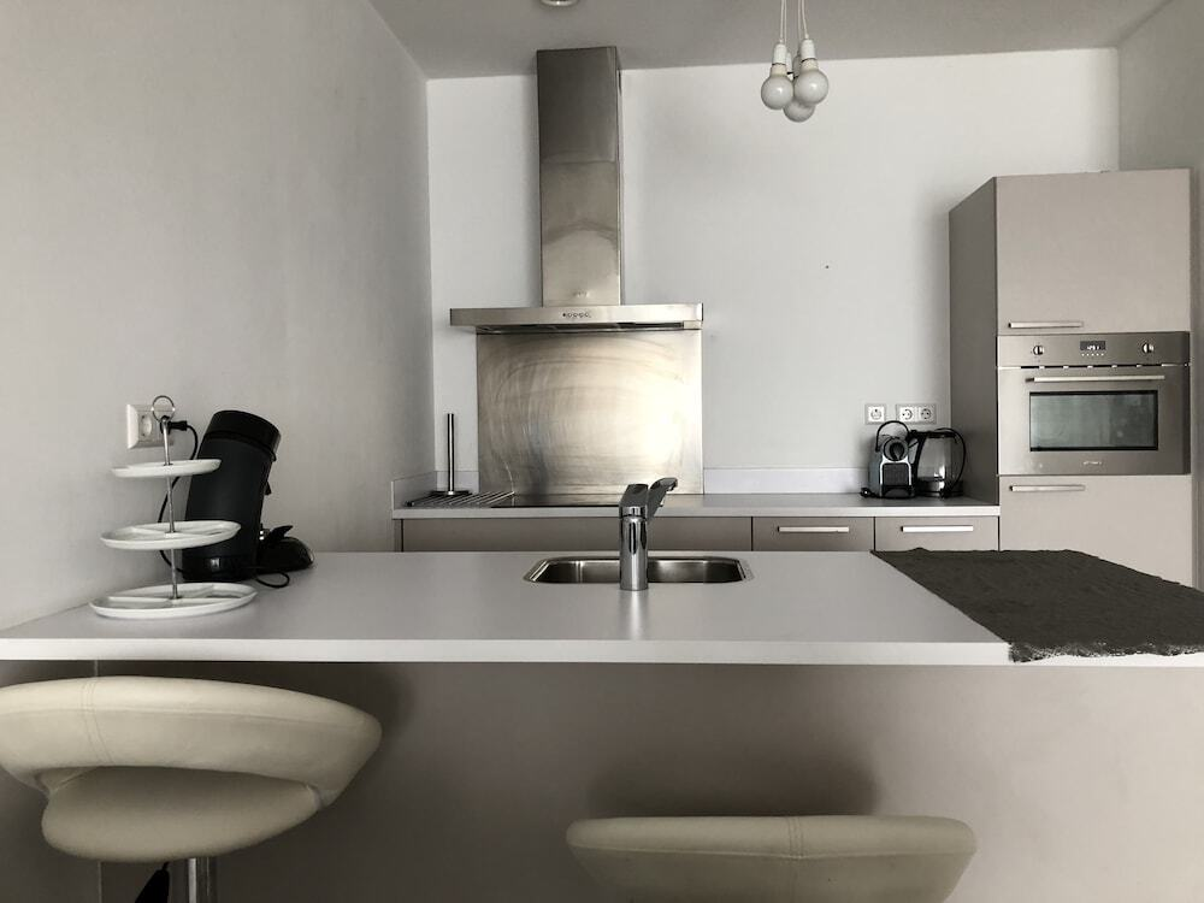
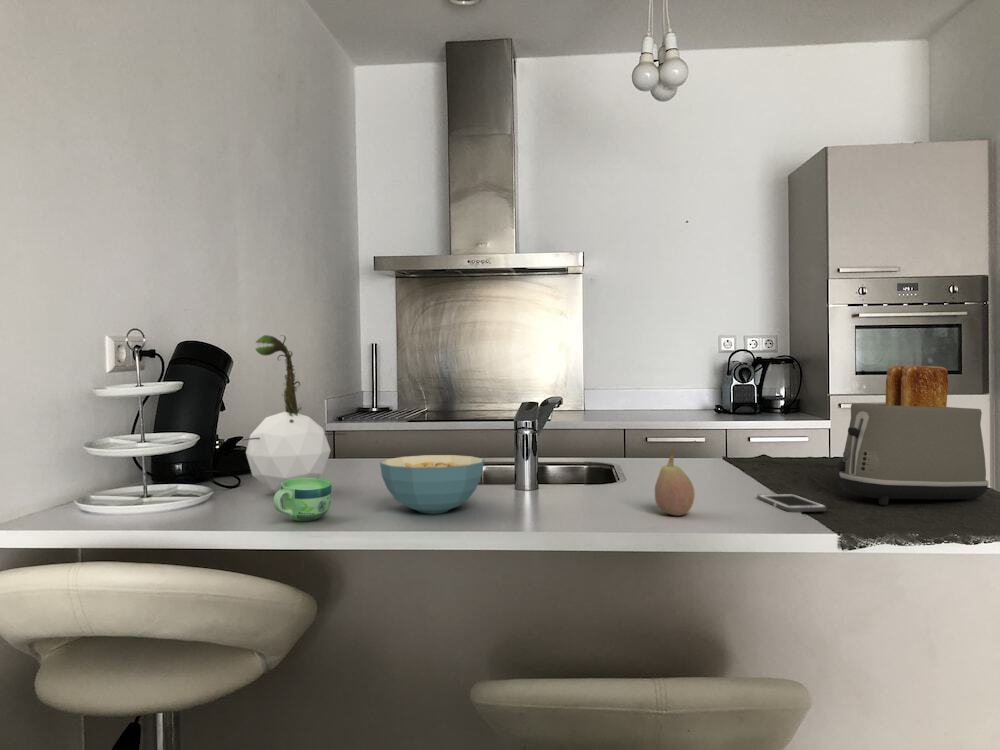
+ plant [242,334,347,491]
+ cereal bowl [379,454,485,515]
+ cell phone [756,493,828,513]
+ cup [272,477,332,522]
+ fruit [654,448,696,516]
+ toaster [837,364,989,506]
